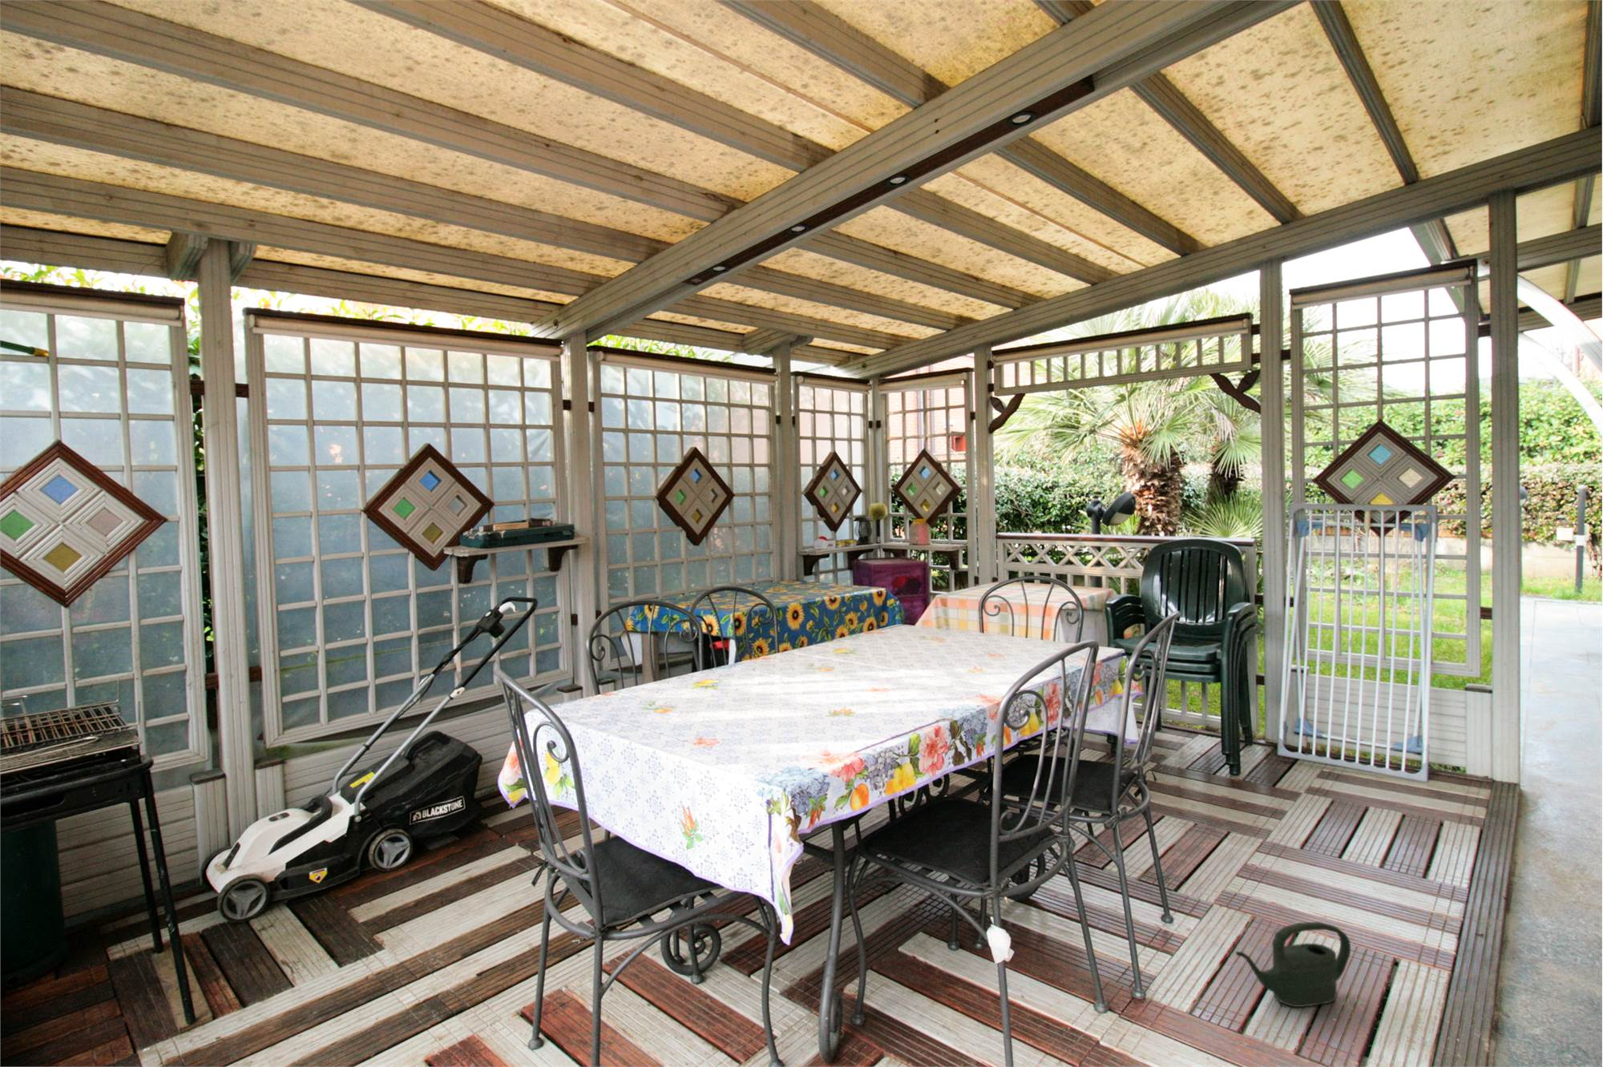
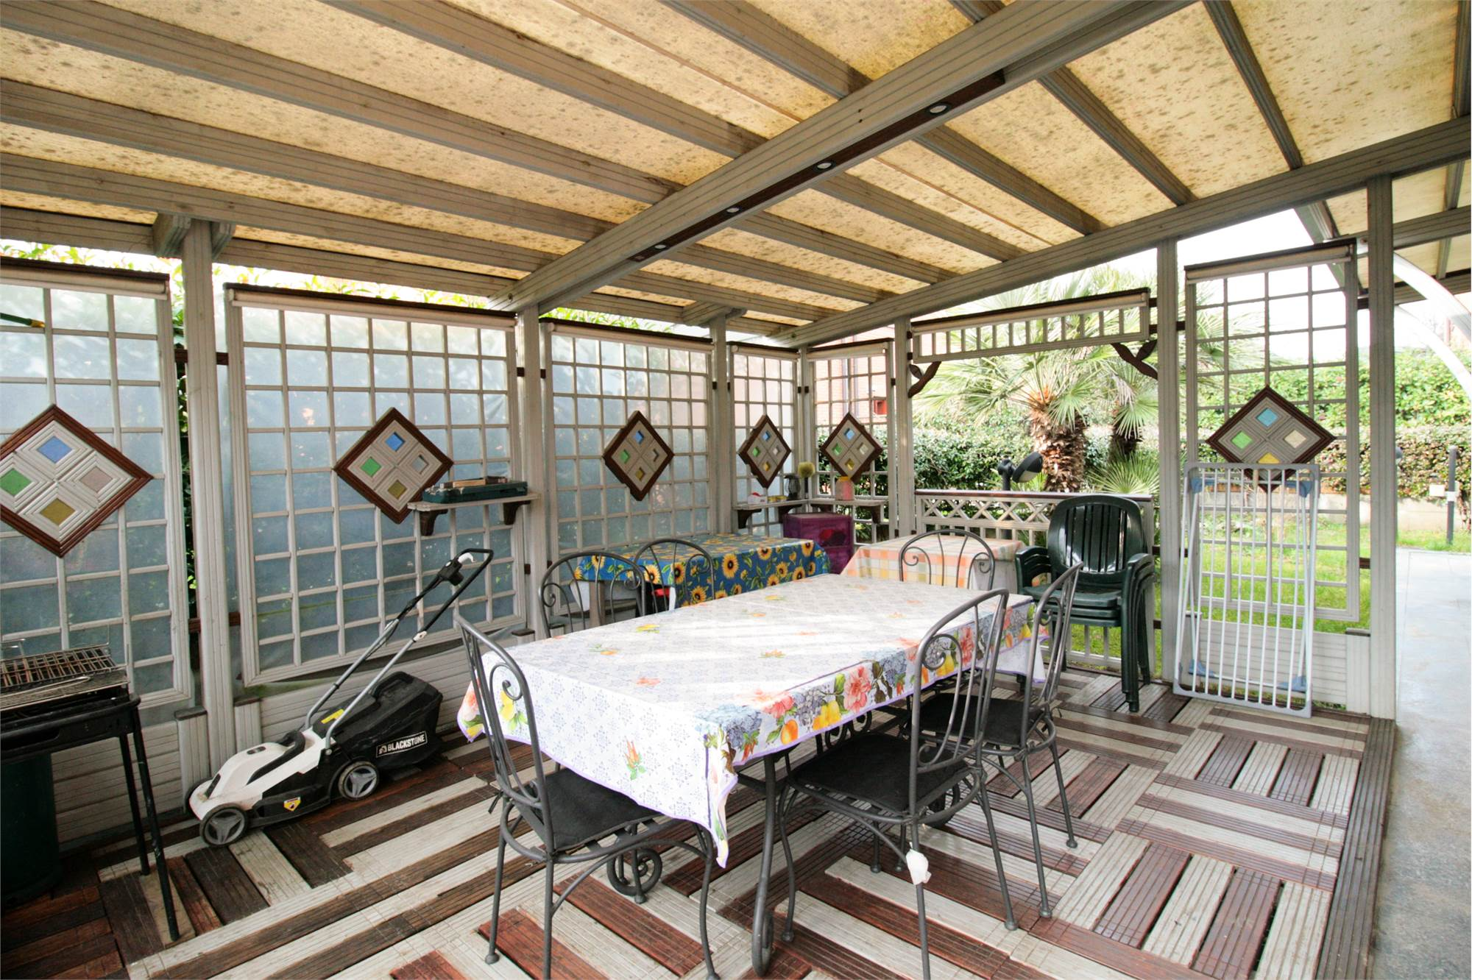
- watering can [1235,922,1352,1007]
